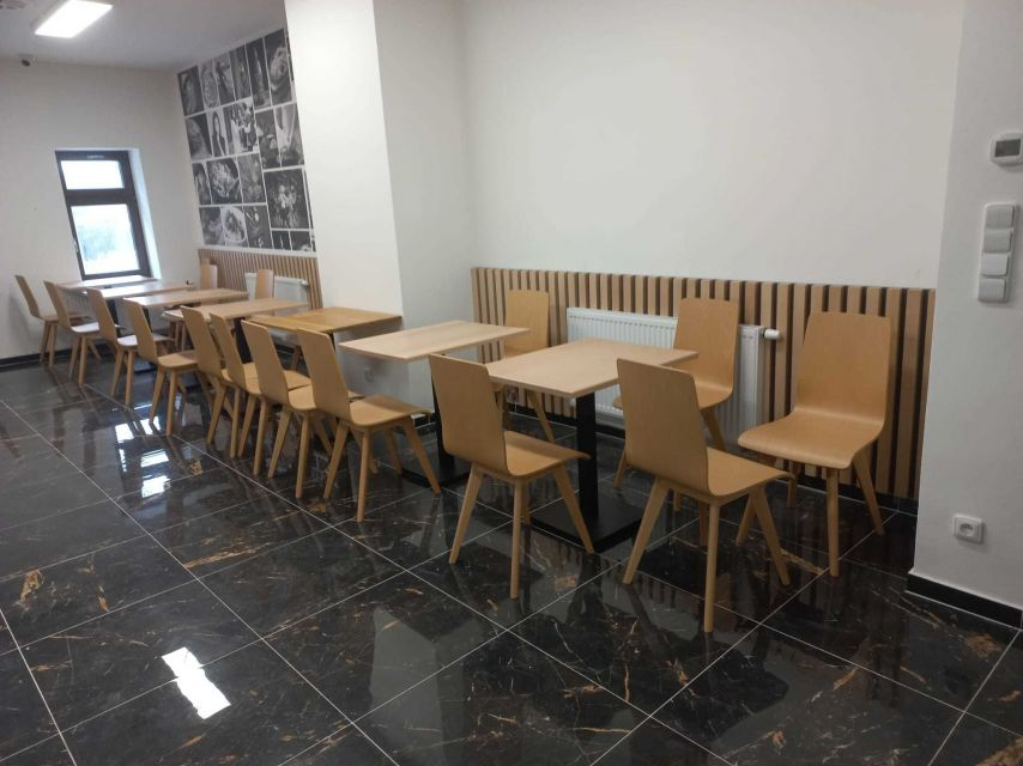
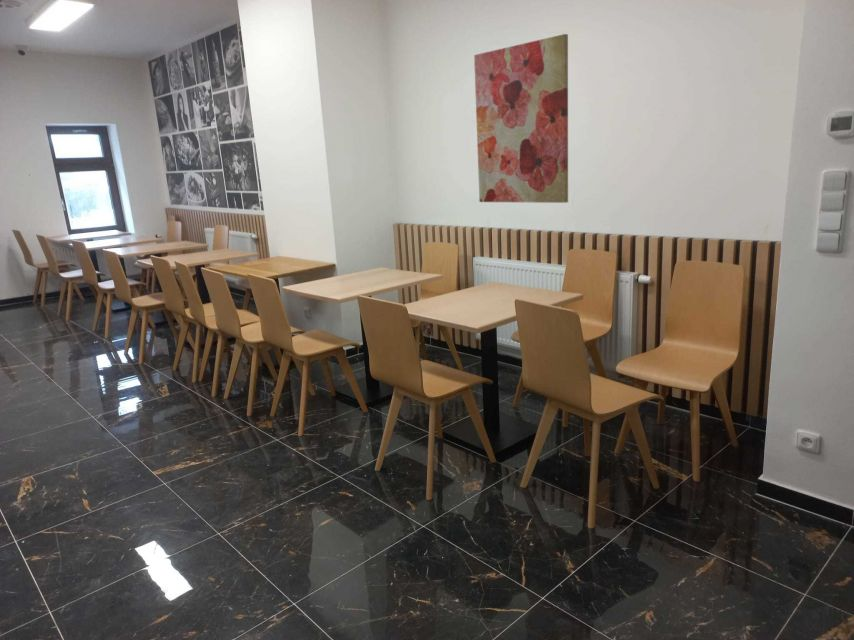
+ wall art [473,33,569,204]
